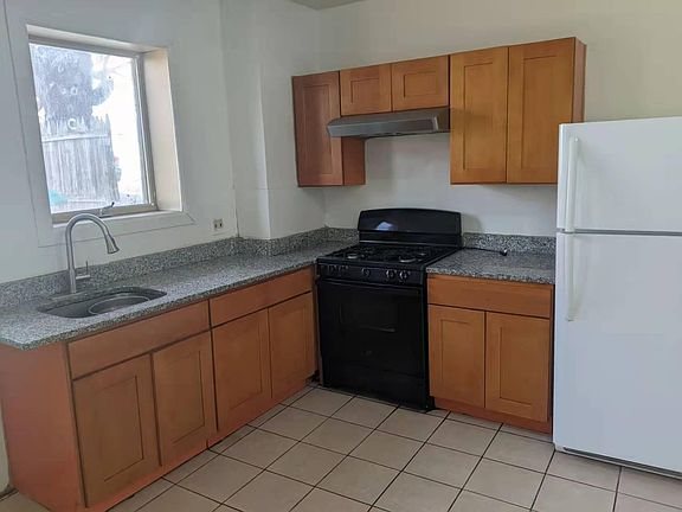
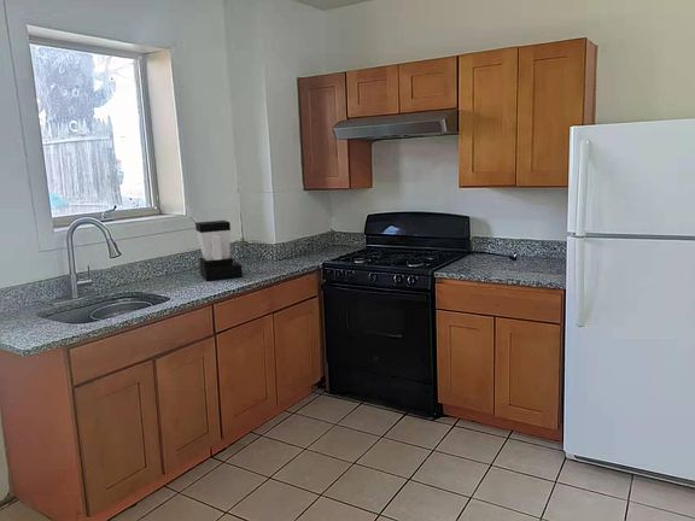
+ coffee maker [194,219,244,282]
